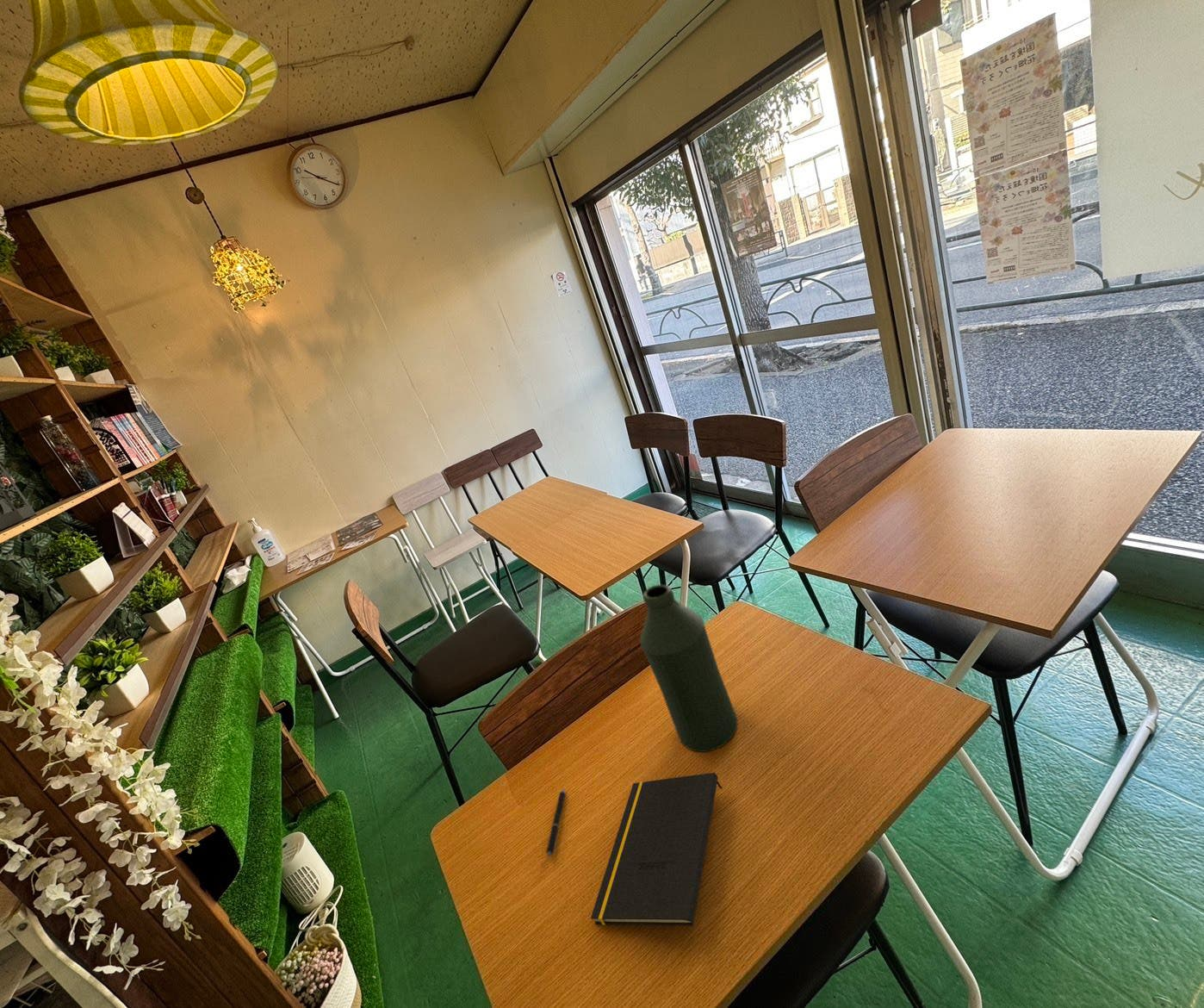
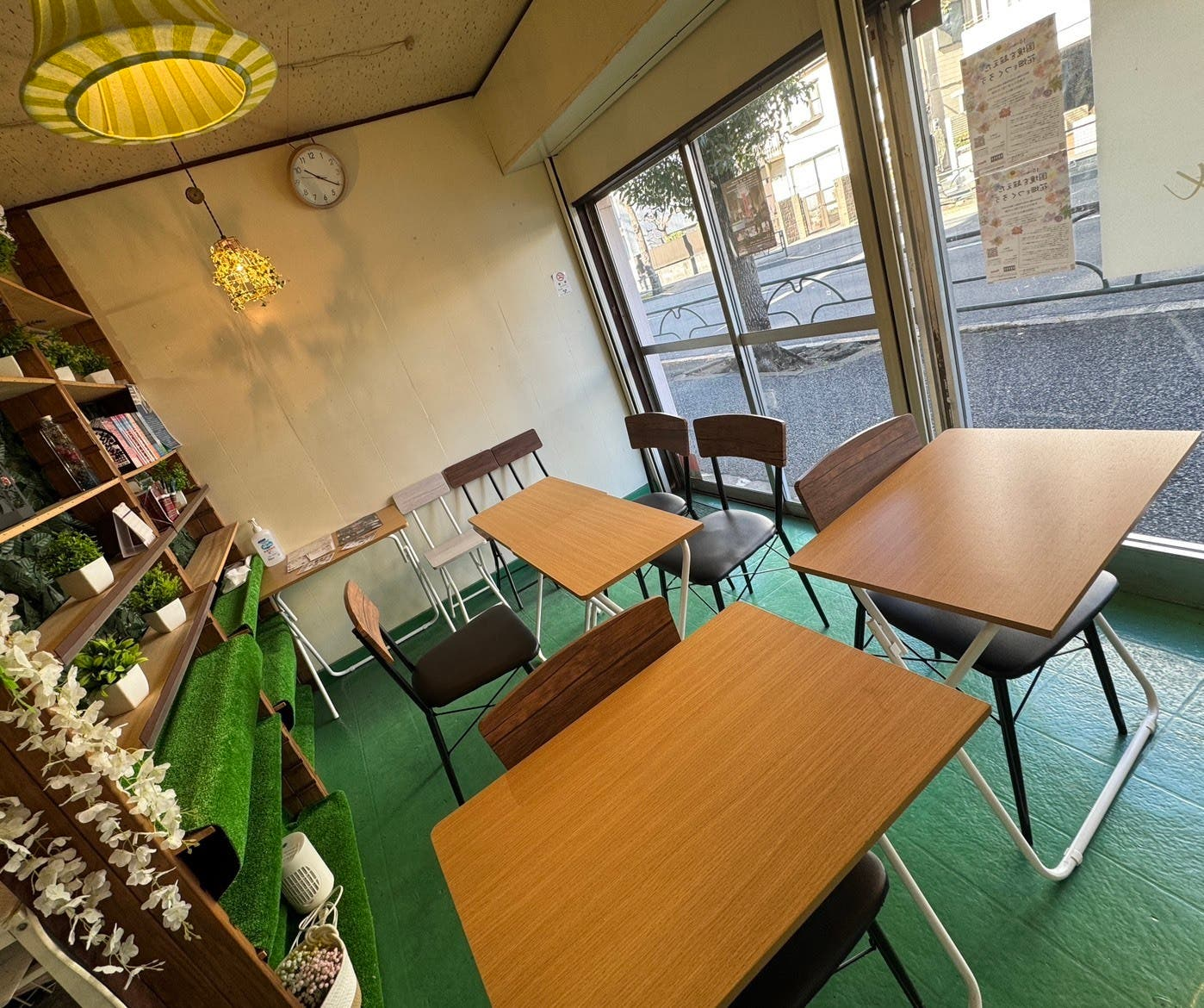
- notepad [590,772,723,927]
- pen [545,787,566,857]
- bottle [639,584,738,753]
